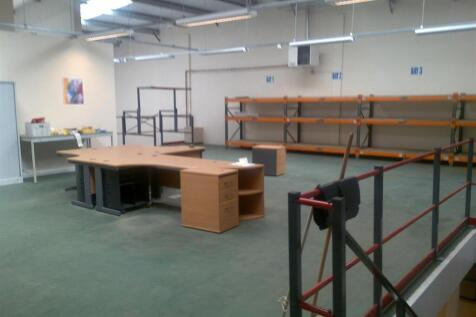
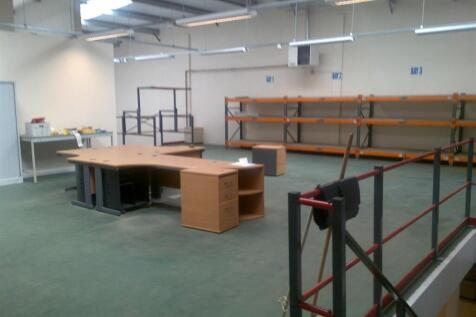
- wall art [61,76,85,106]
